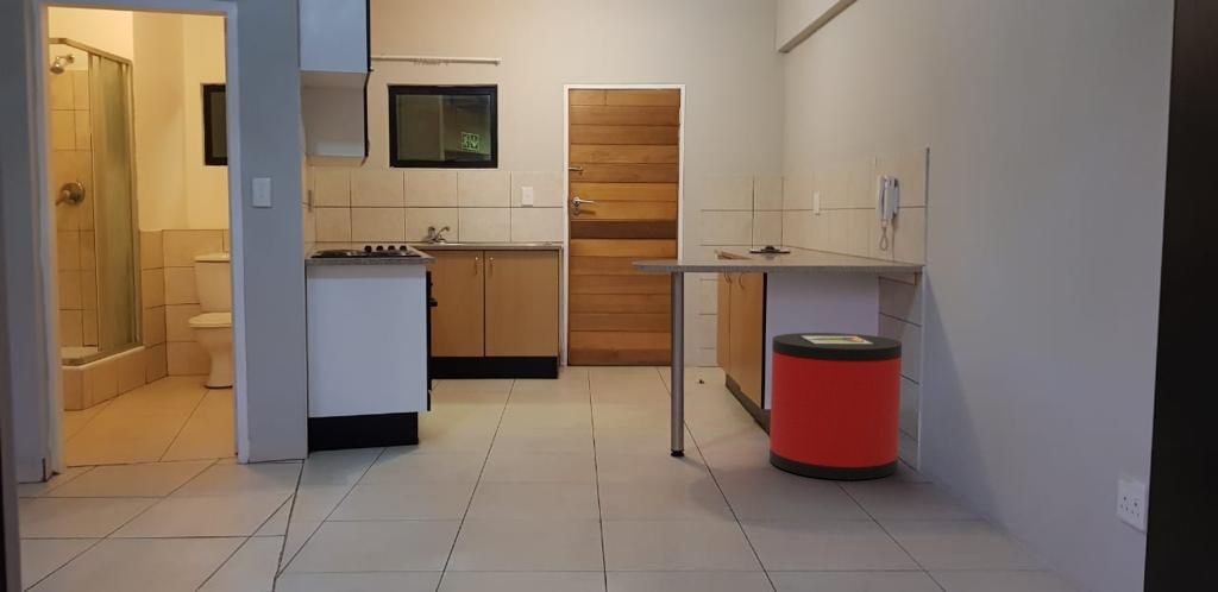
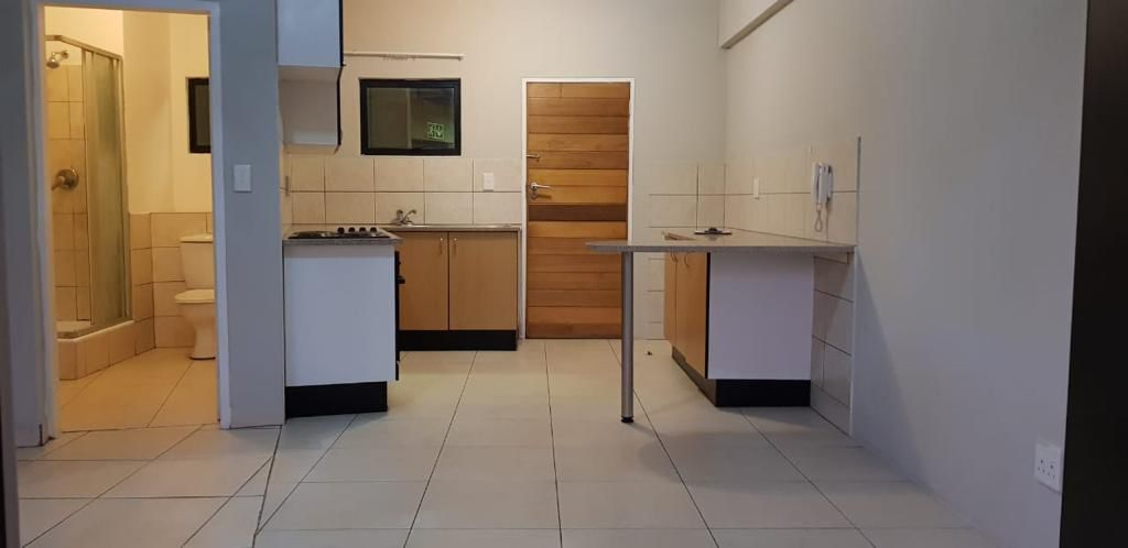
- trash can [768,332,903,481]
